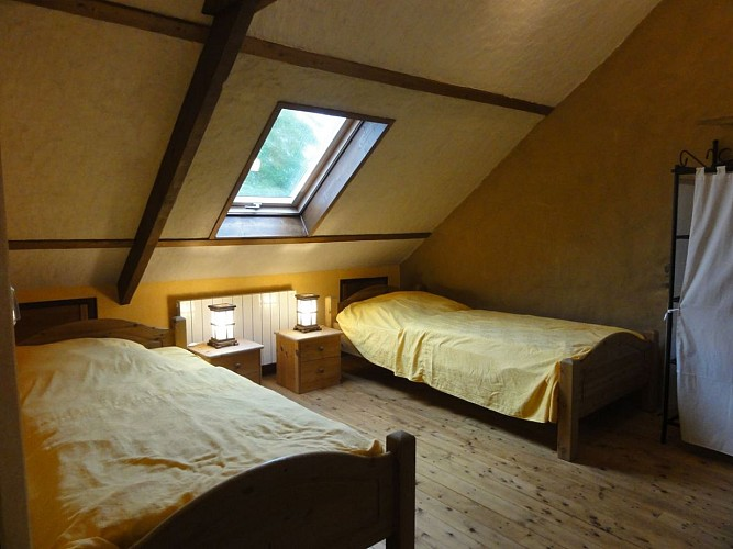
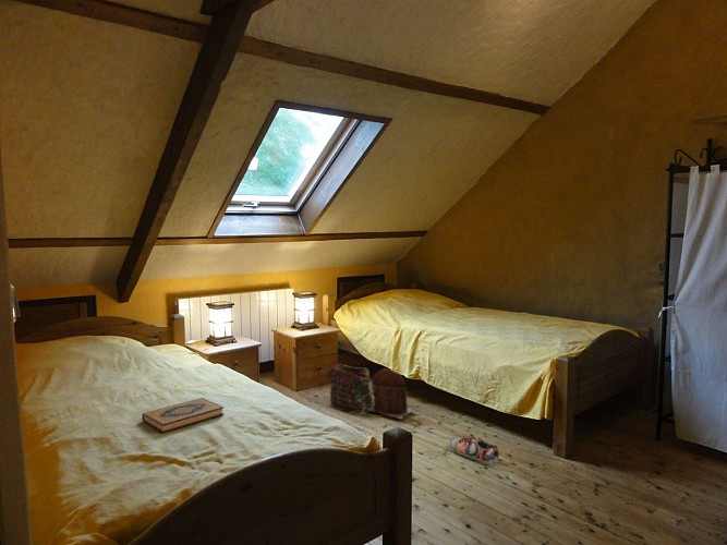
+ shoe [449,436,500,467]
+ bag [326,363,419,420]
+ hardback book [141,397,225,434]
